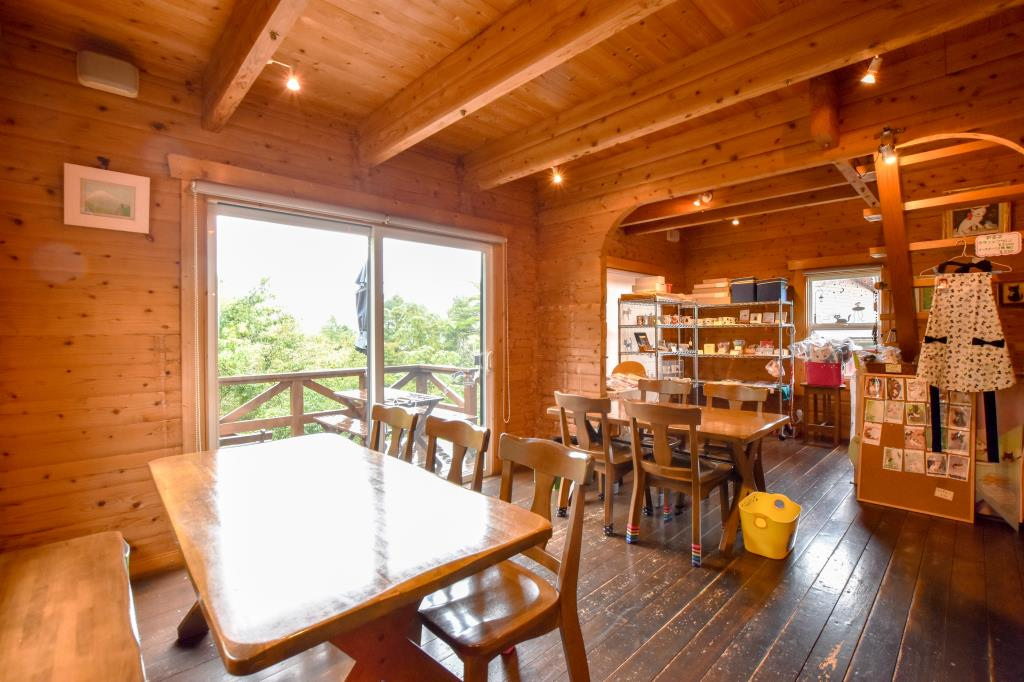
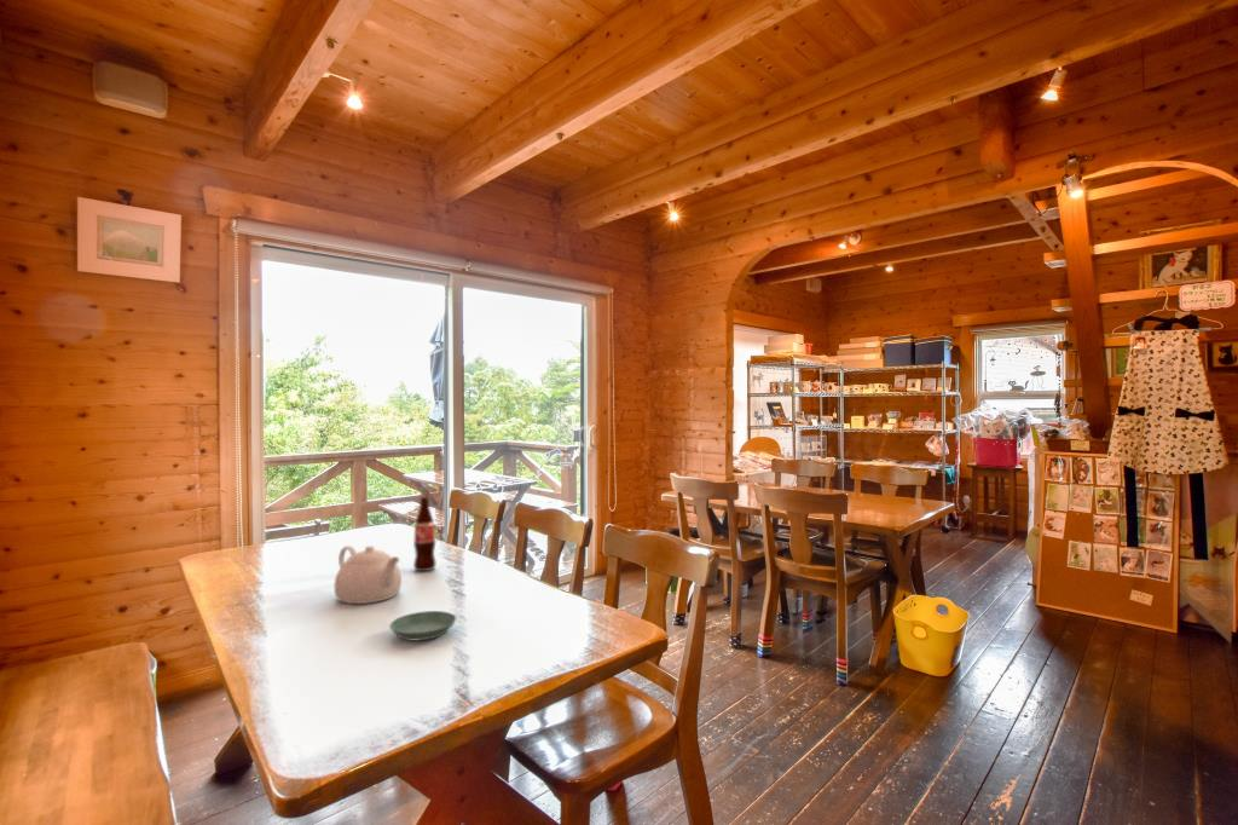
+ saucer [388,610,457,641]
+ bottle [412,496,438,572]
+ teapot [334,544,403,605]
